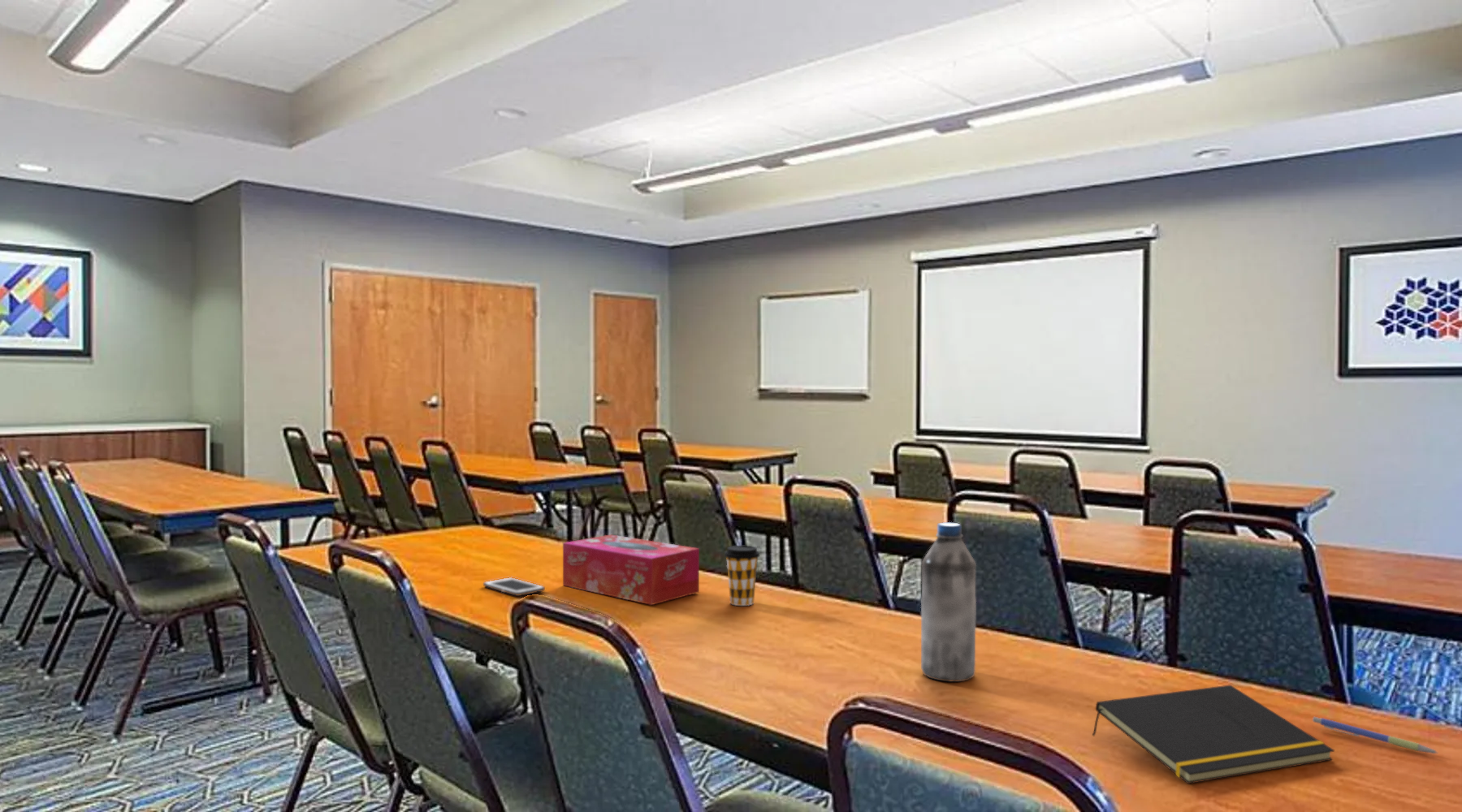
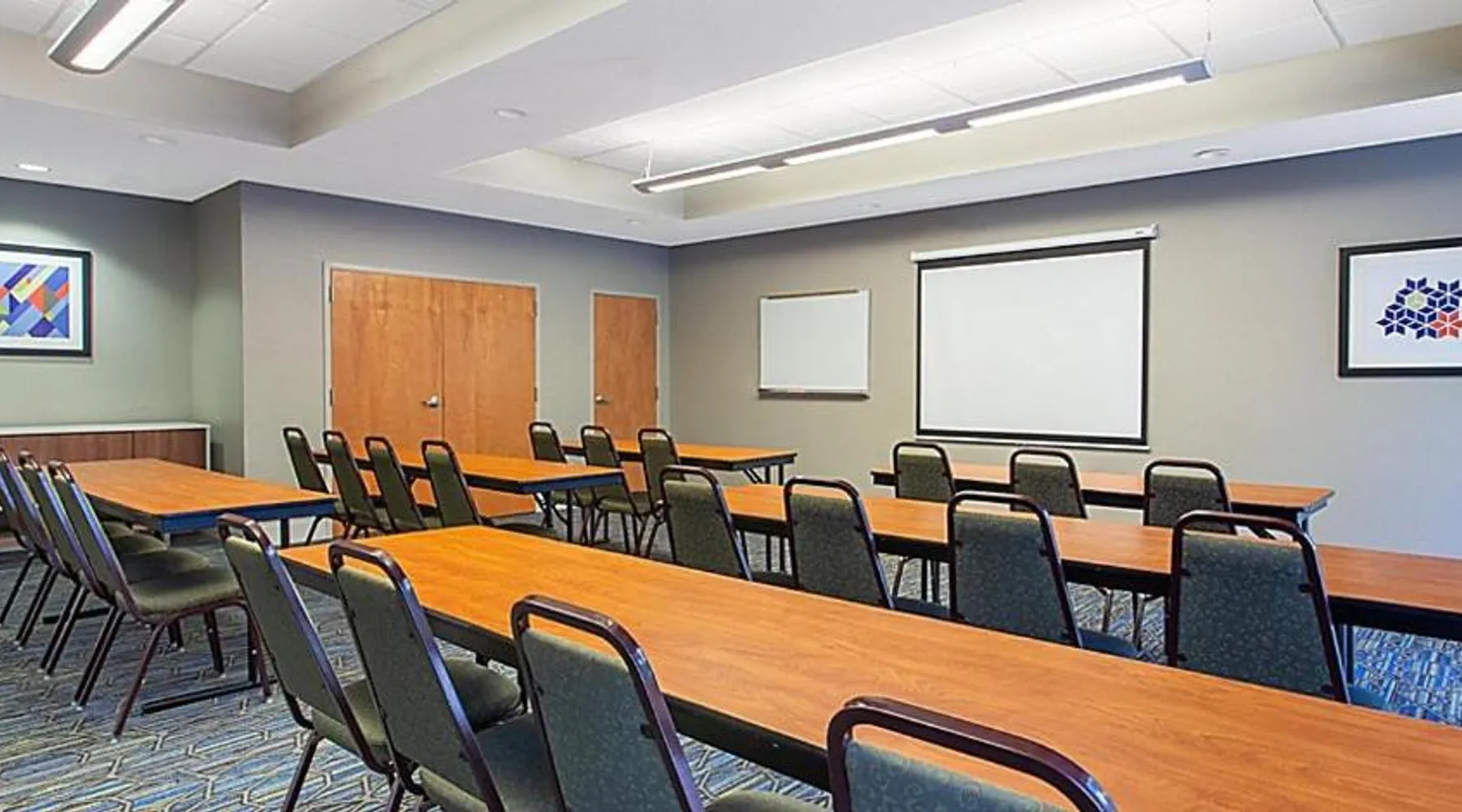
- notepad [1092,685,1335,784]
- water bottle [920,521,977,682]
- coffee cup [724,545,761,607]
- tissue box [562,533,700,606]
- cell phone [482,577,546,597]
- pen [1312,716,1438,754]
